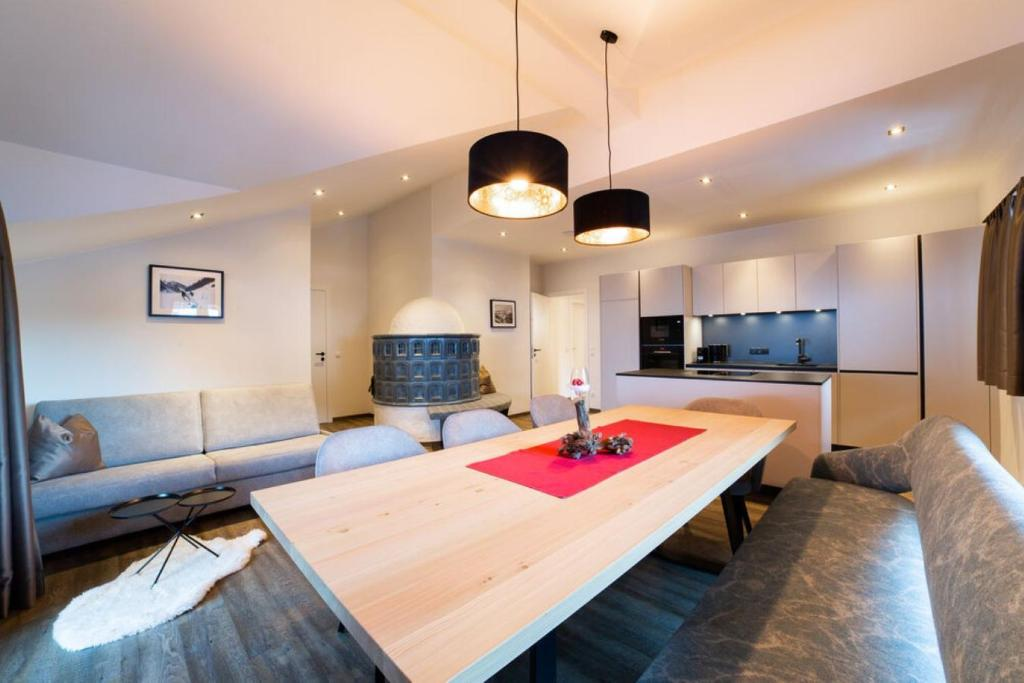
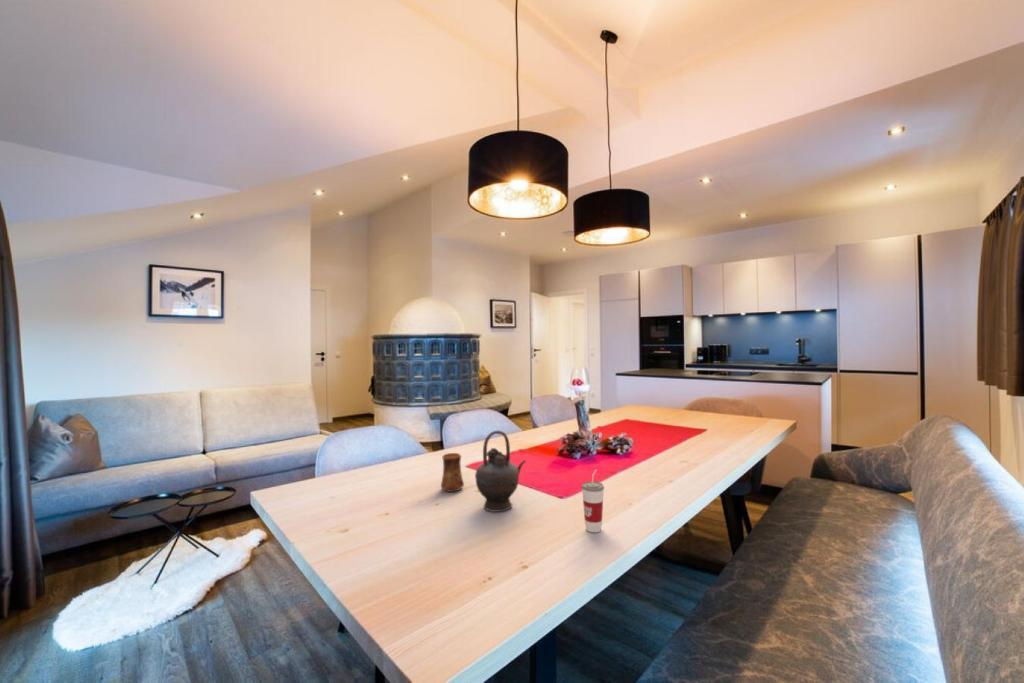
+ cup [581,469,605,533]
+ teapot [474,429,527,513]
+ cup [440,452,465,493]
